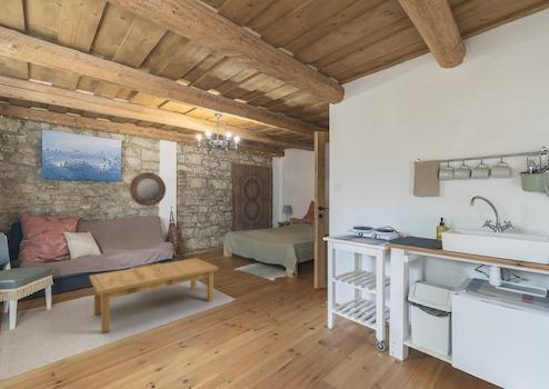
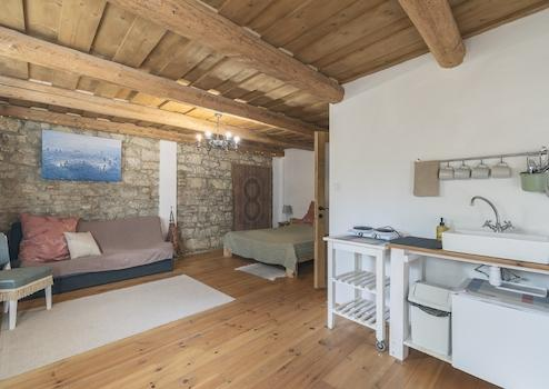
- home mirror [128,171,167,207]
- coffee table [89,257,219,333]
